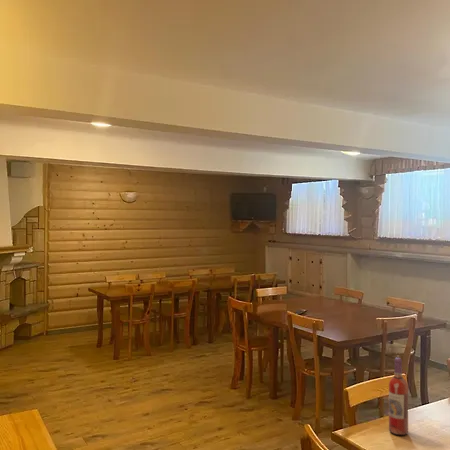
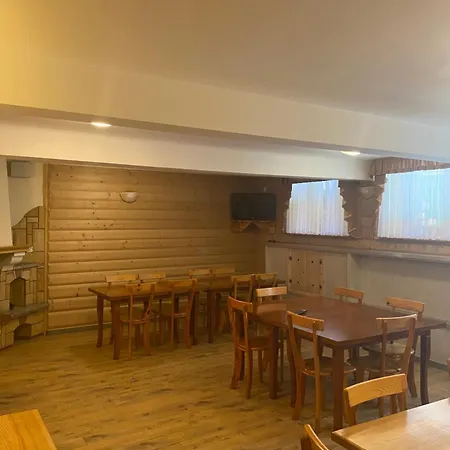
- wine bottle [388,357,409,436]
